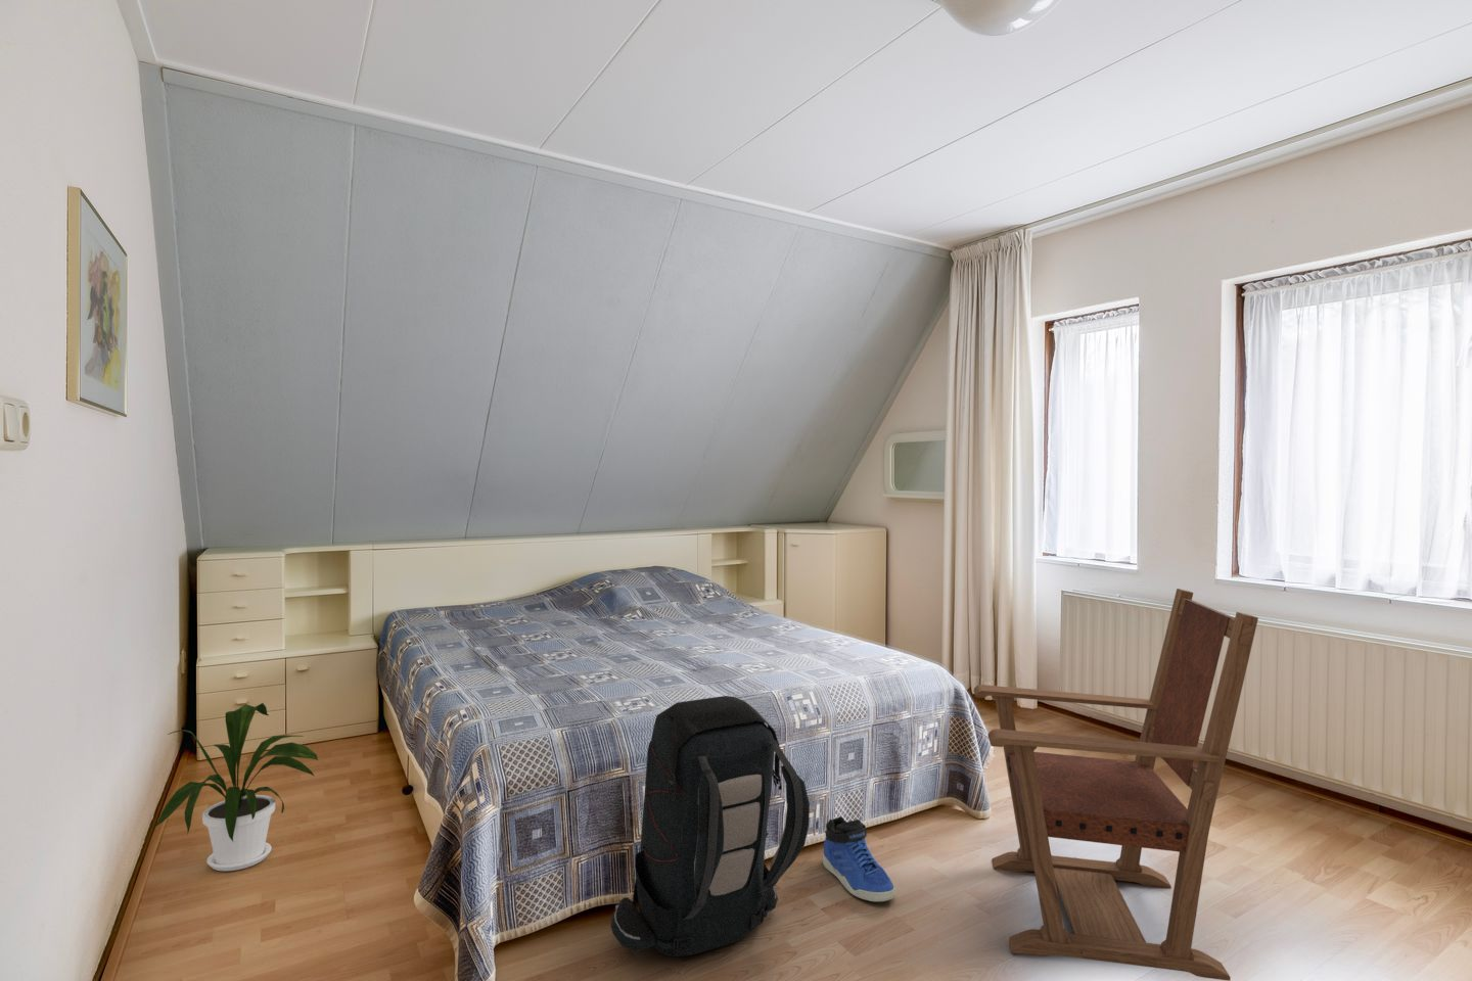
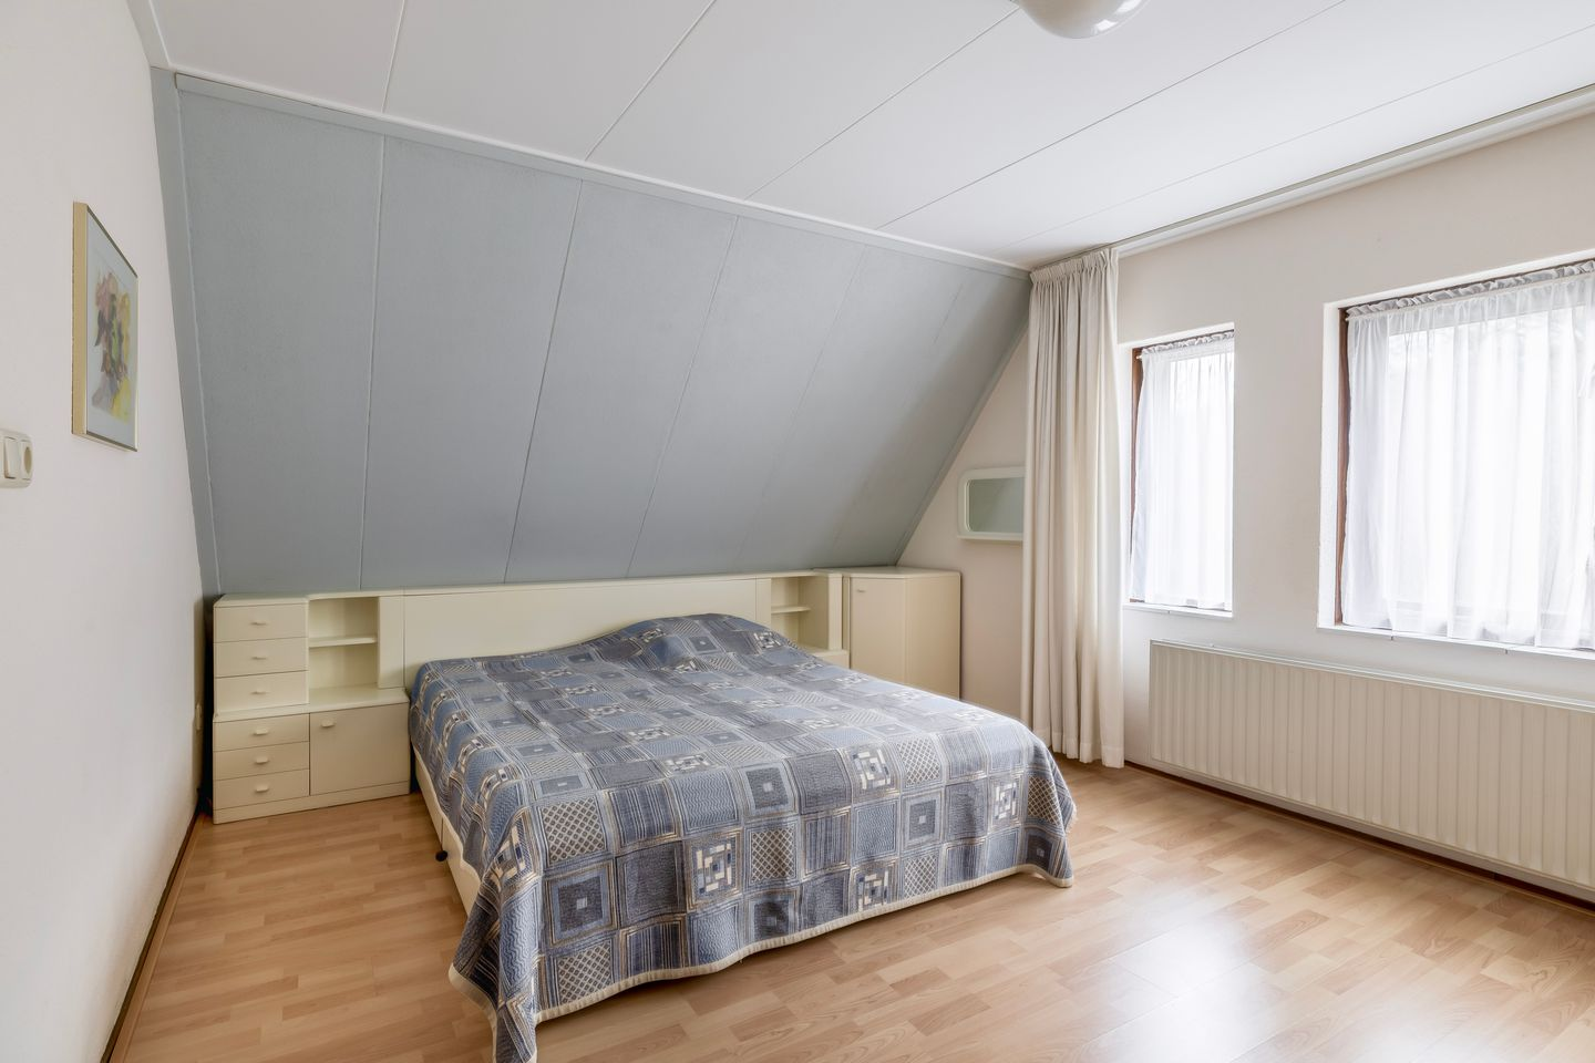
- house plant [152,702,319,873]
- armchair [974,588,1260,981]
- sneaker [821,816,897,902]
- backpack [609,695,810,958]
